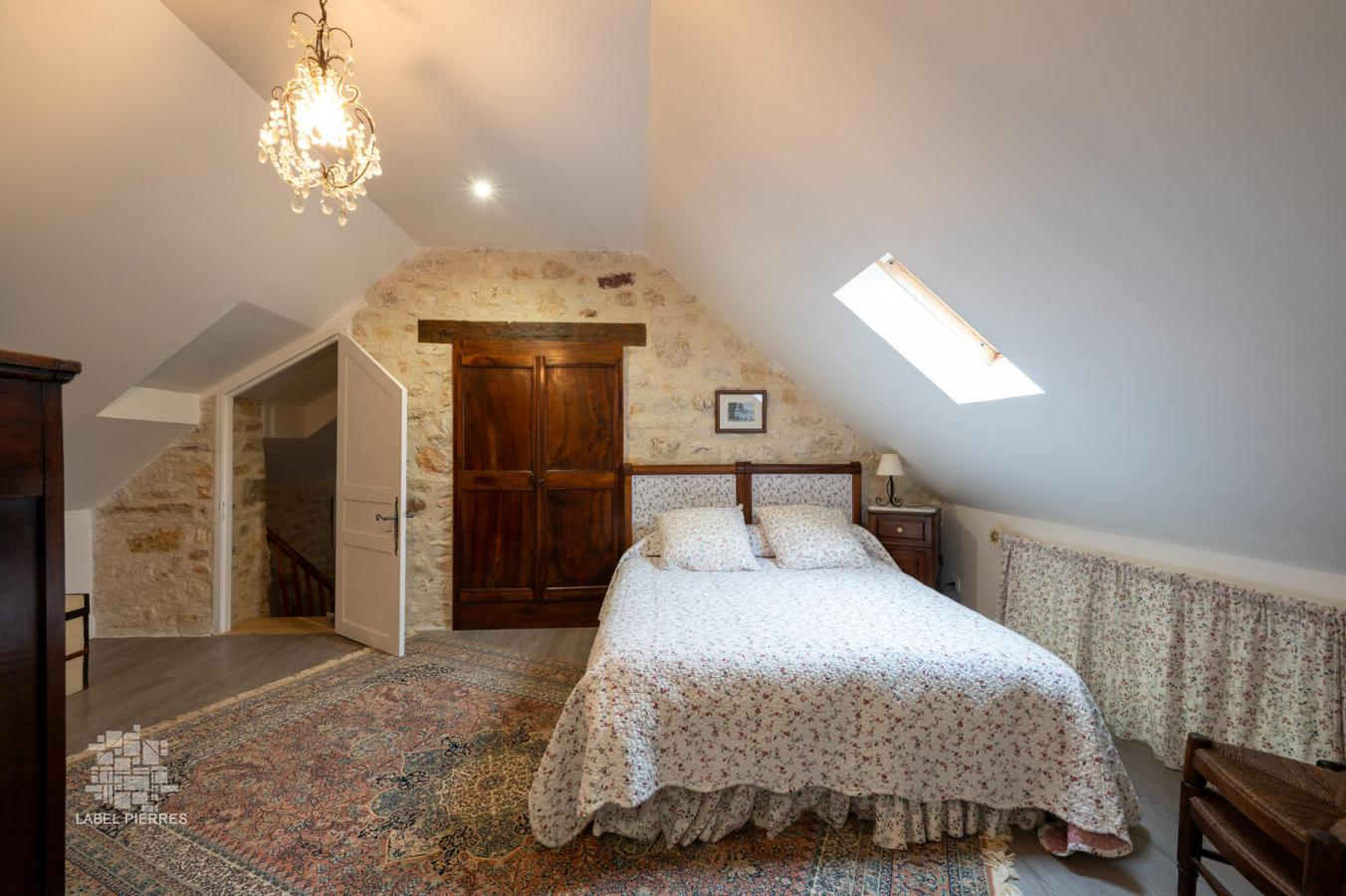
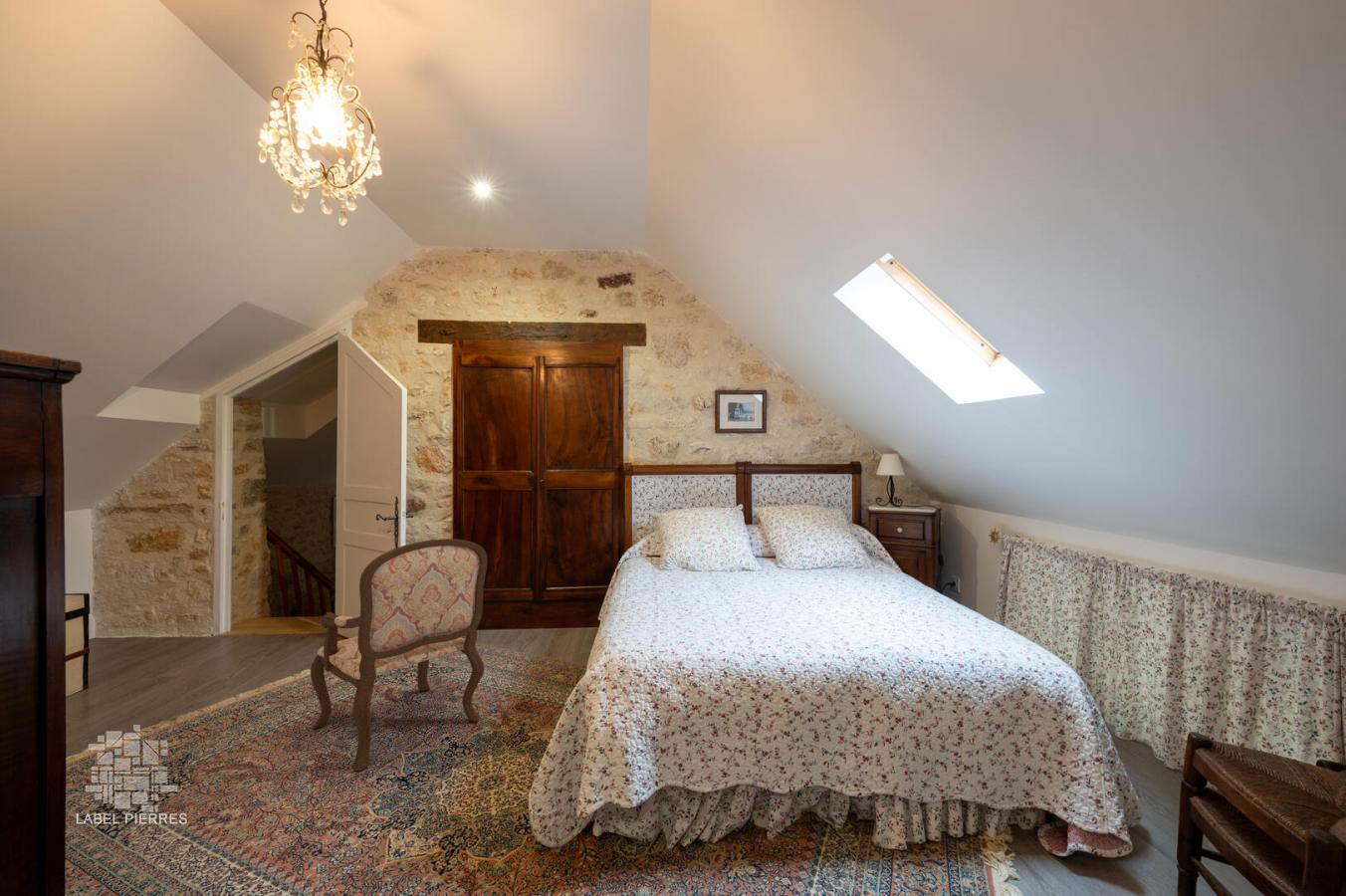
+ armchair [310,538,489,772]
